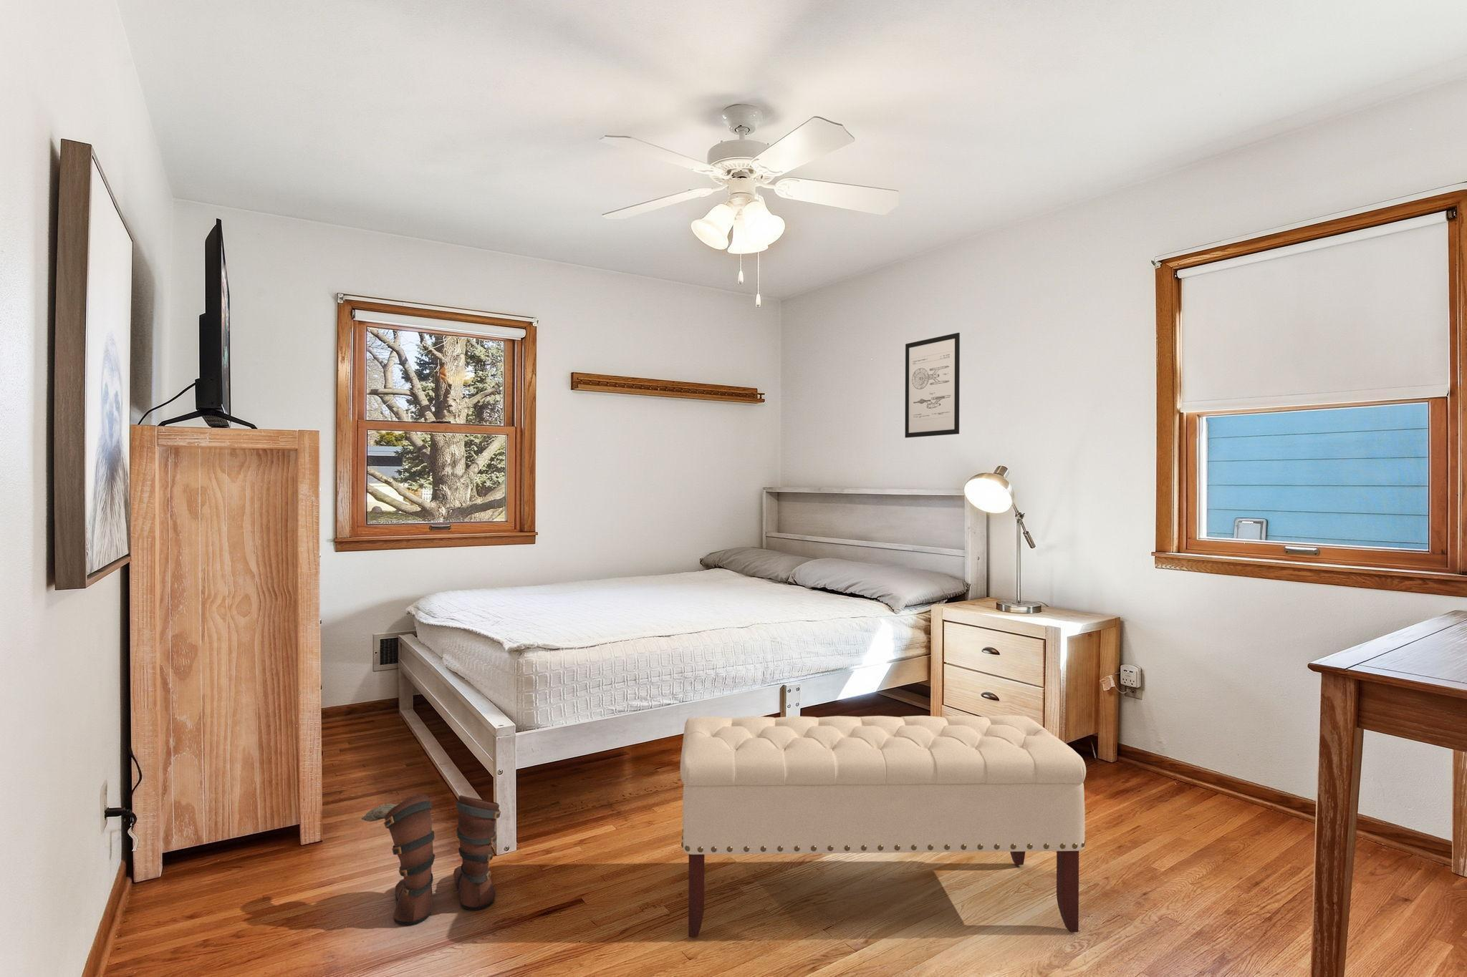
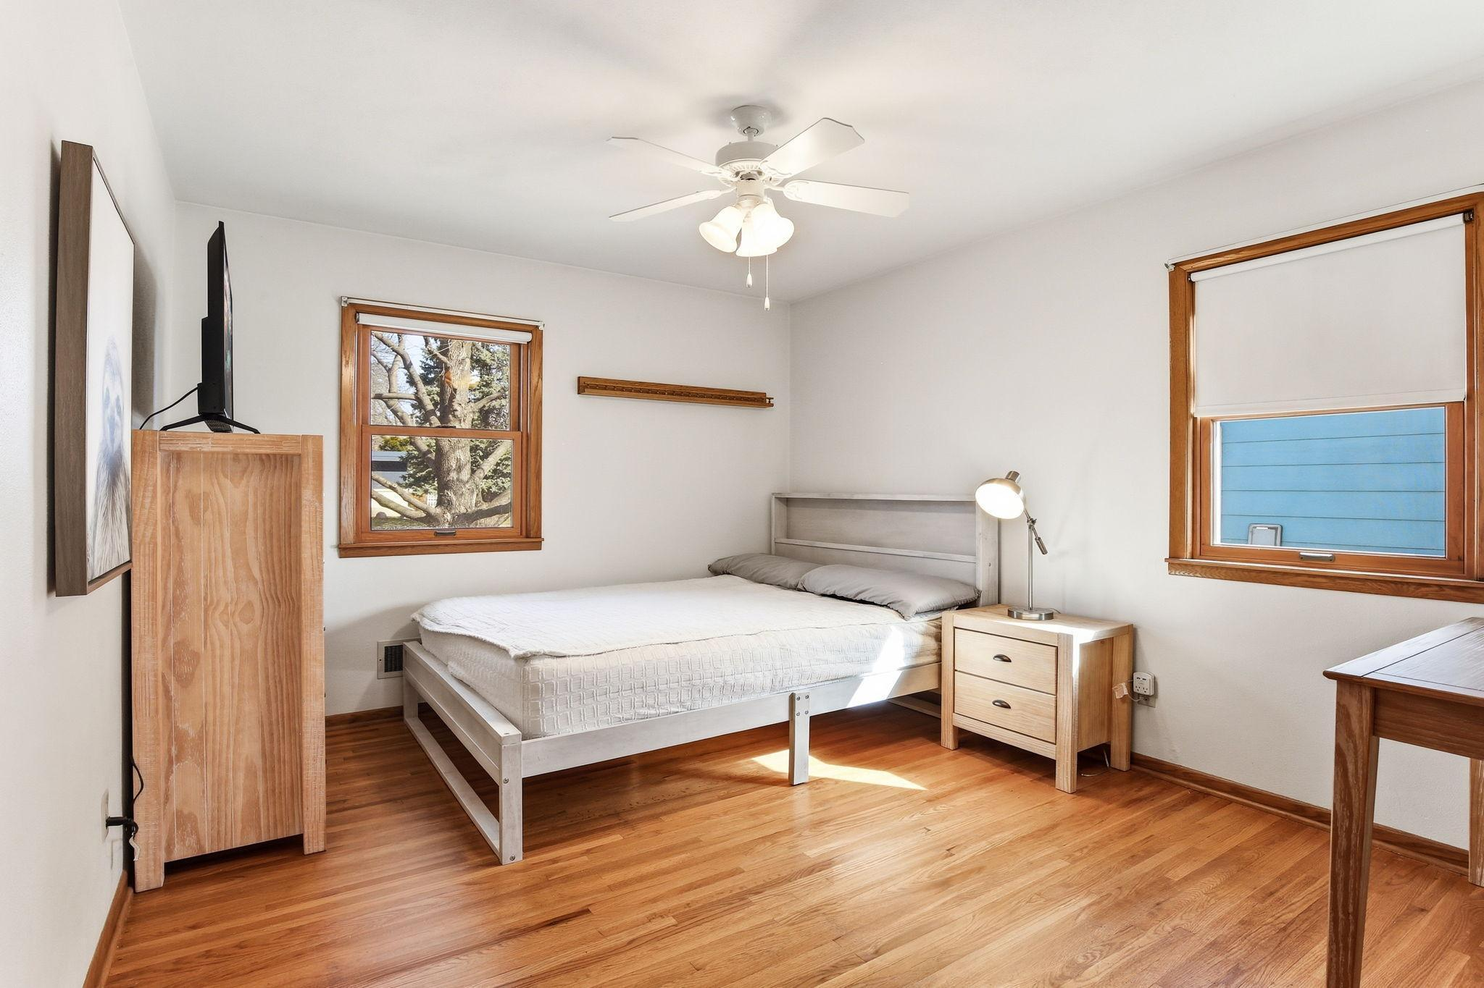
- boots [361,794,502,926]
- wall art [904,333,961,438]
- bench [680,714,1086,938]
